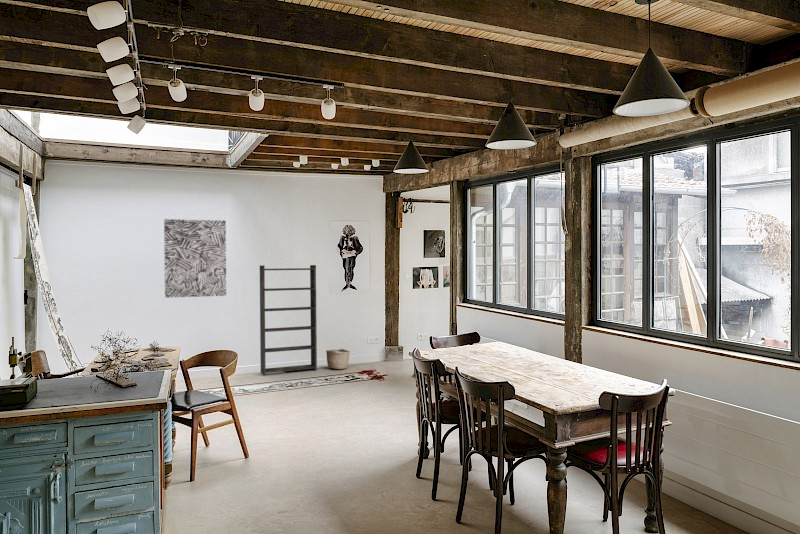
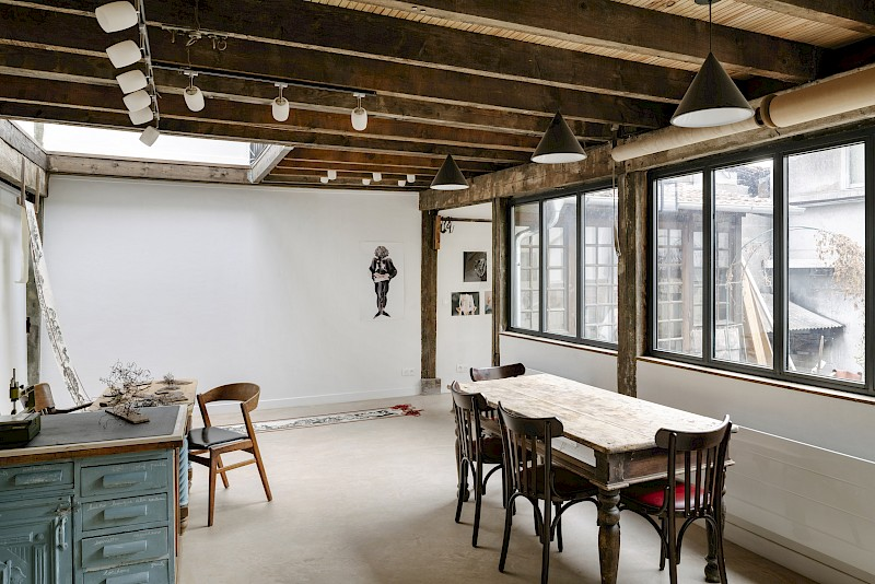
- basket [325,348,351,370]
- wall art [163,218,227,299]
- bookshelf [259,264,318,376]
